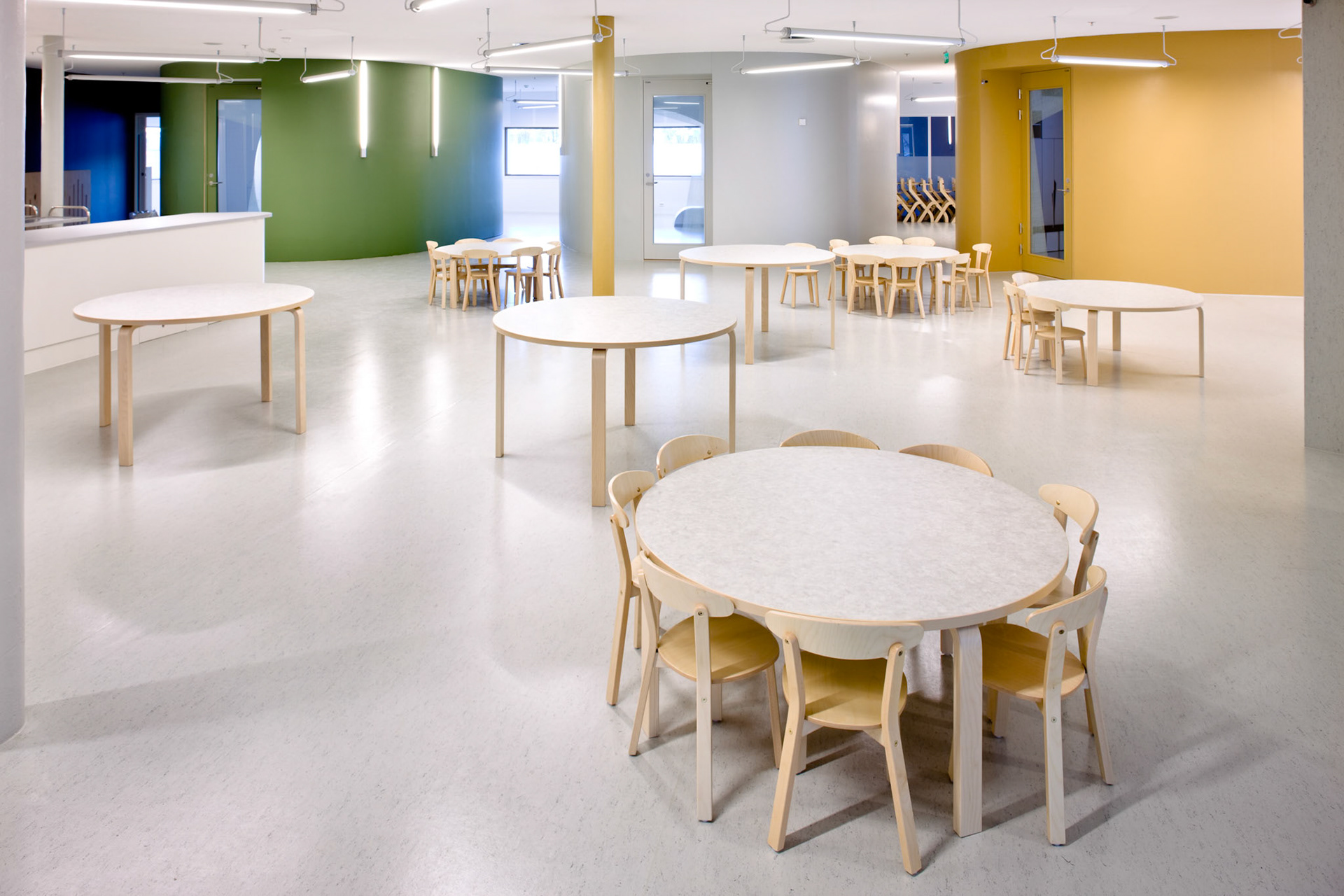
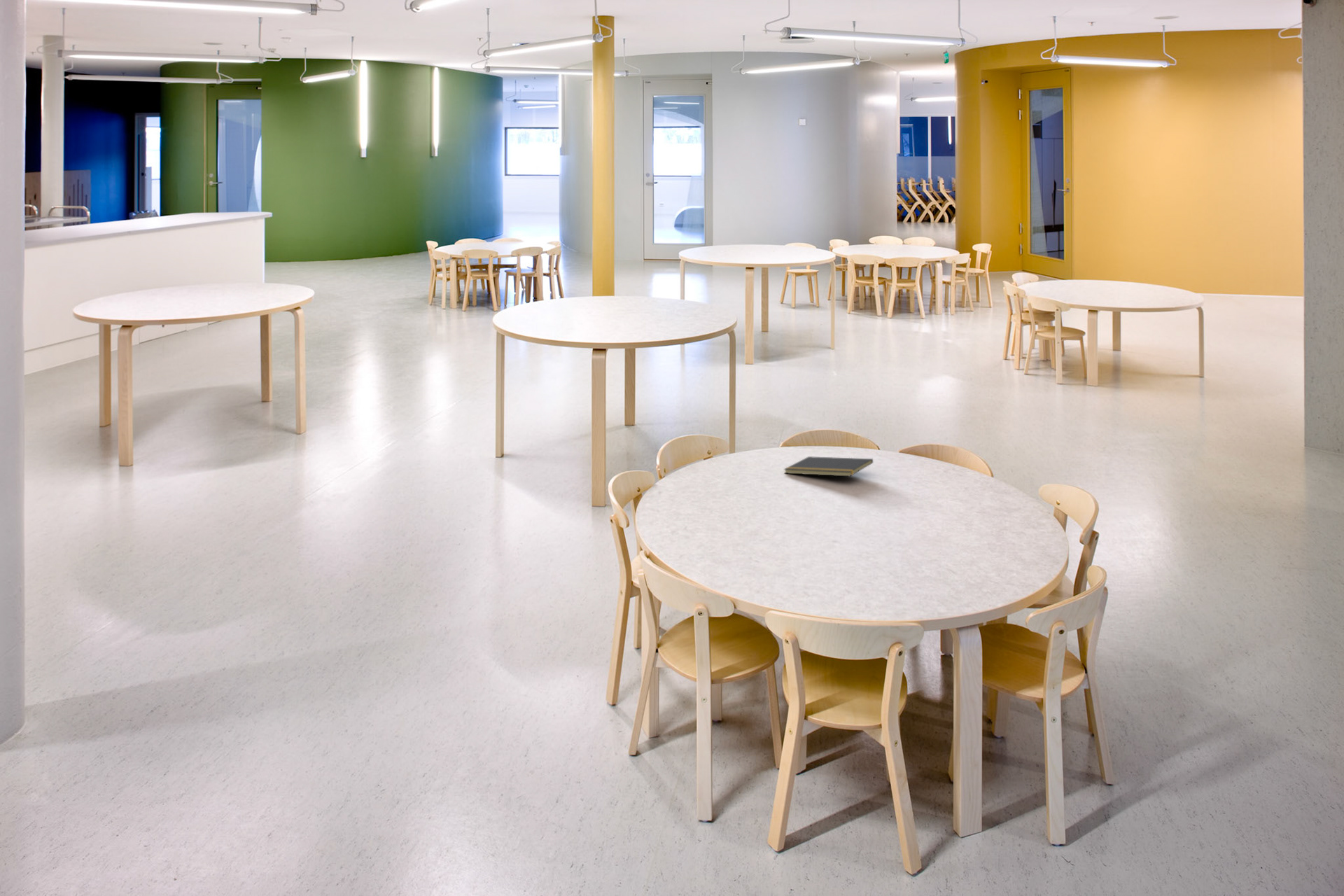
+ notepad [783,456,874,477]
